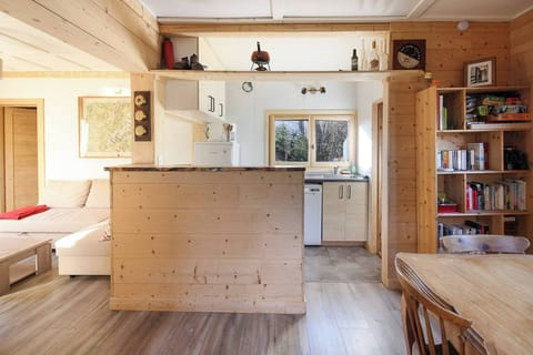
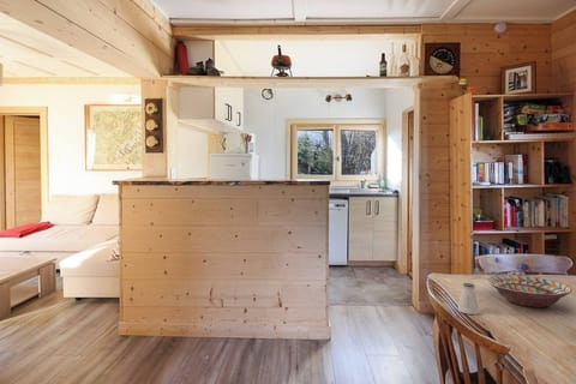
+ decorative bowl [486,275,574,308]
+ saltshaker [457,282,481,316]
